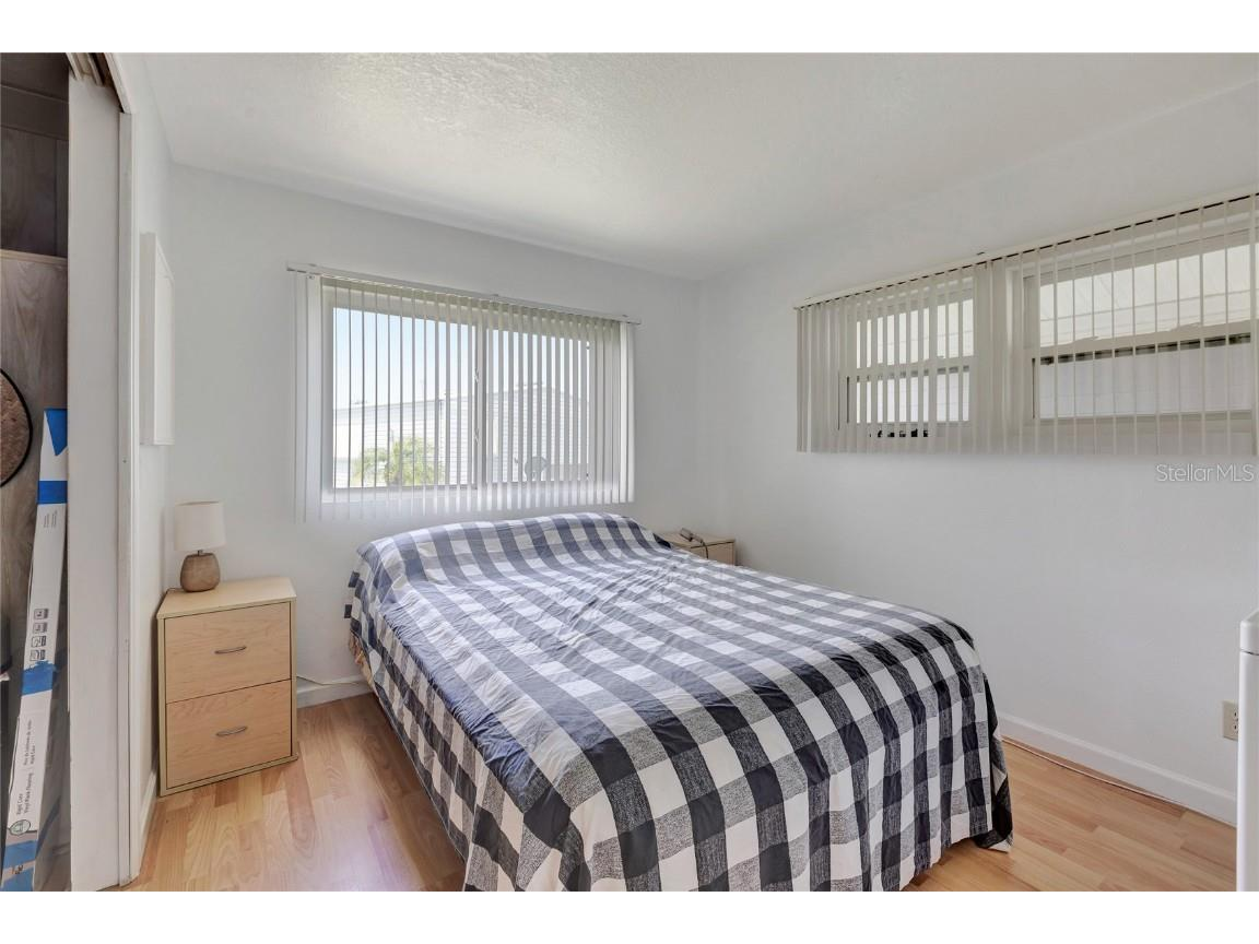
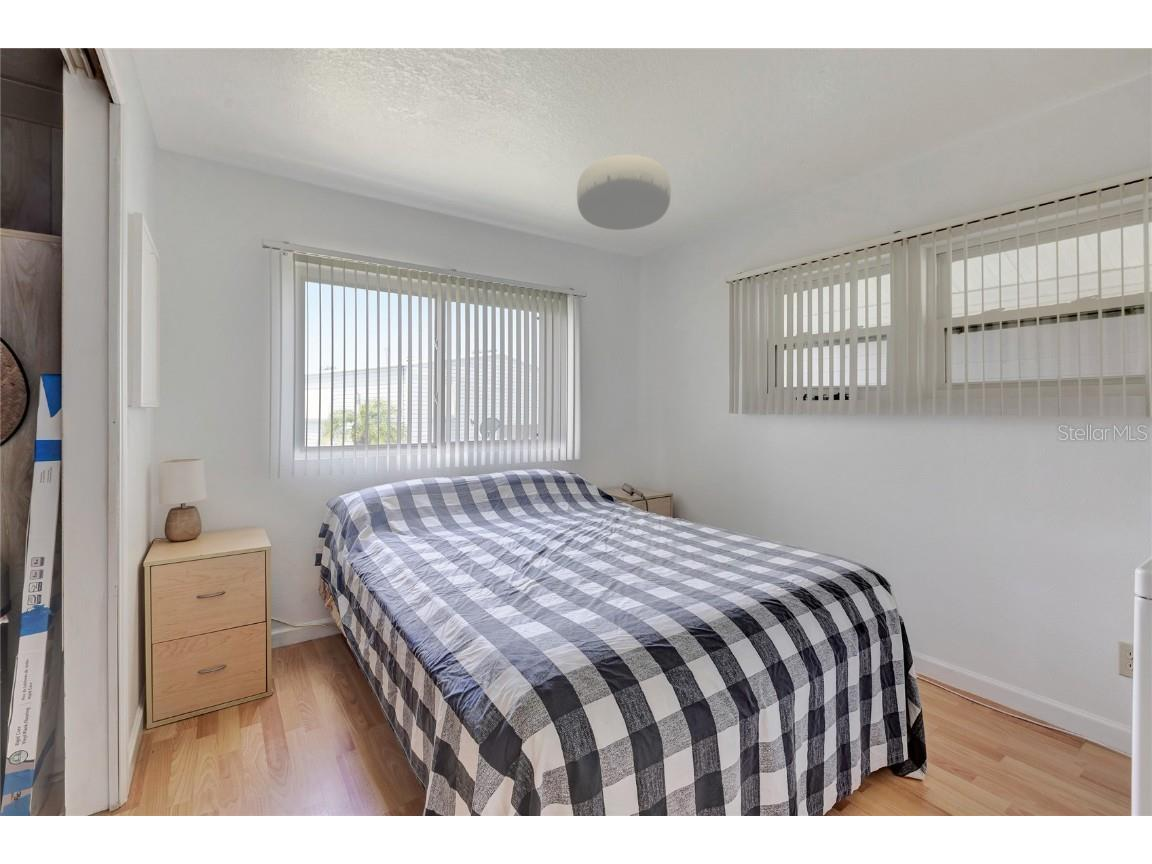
+ ceiling light [576,154,672,231]
